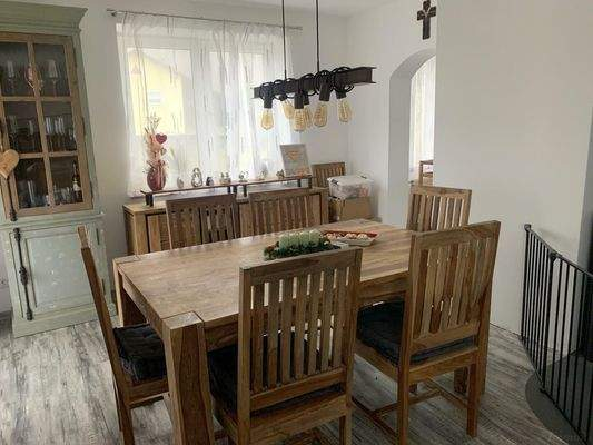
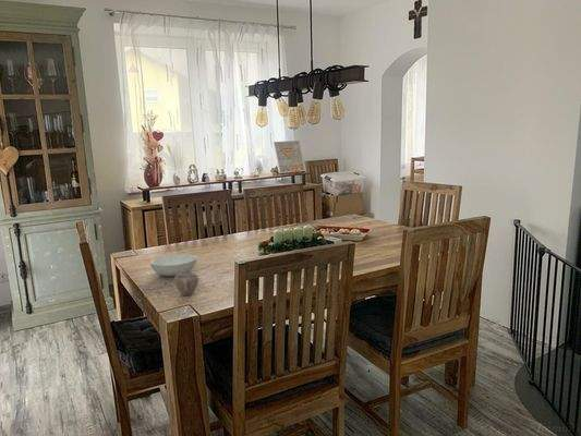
+ serving bowl [149,253,197,277]
+ cup [173,272,199,296]
